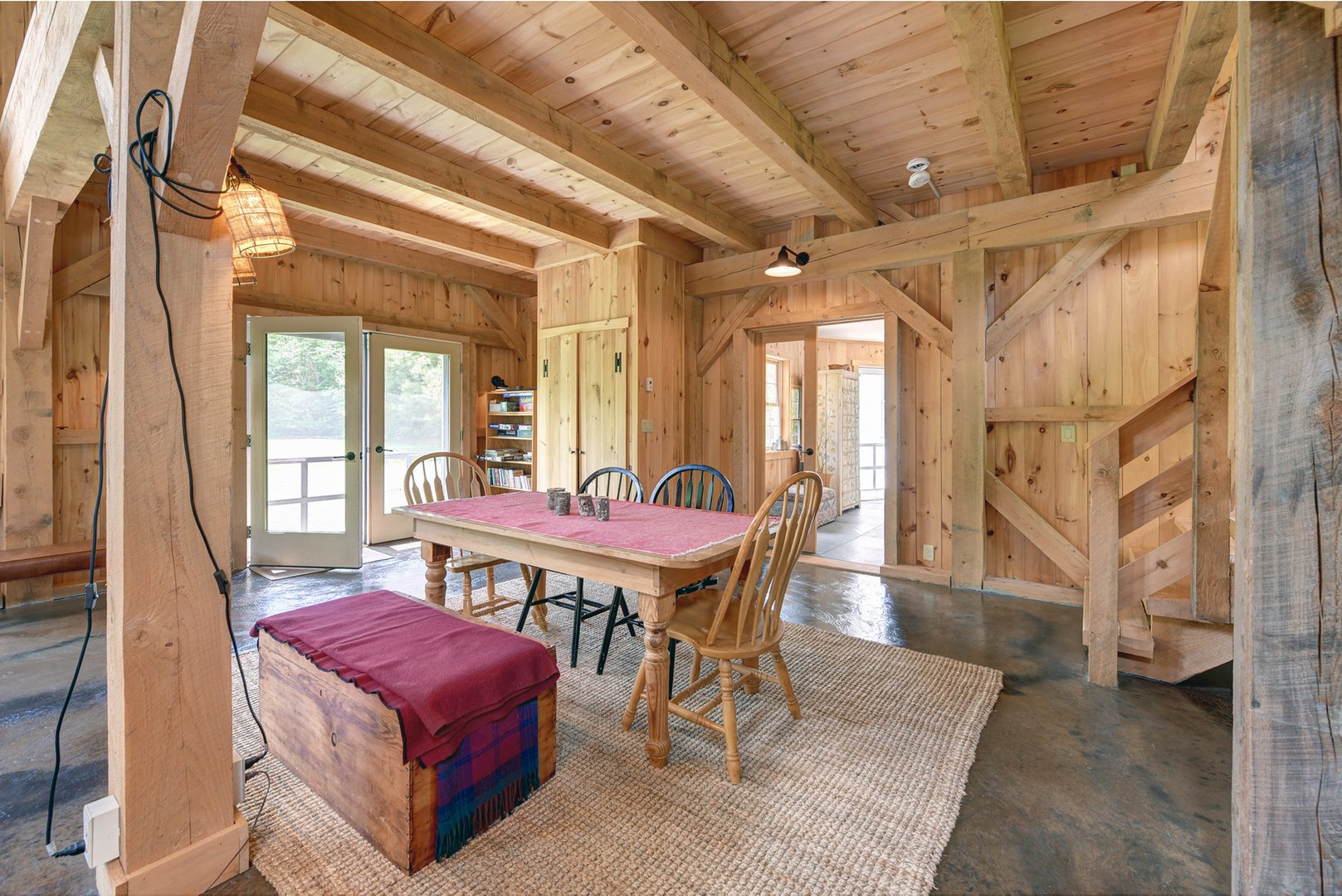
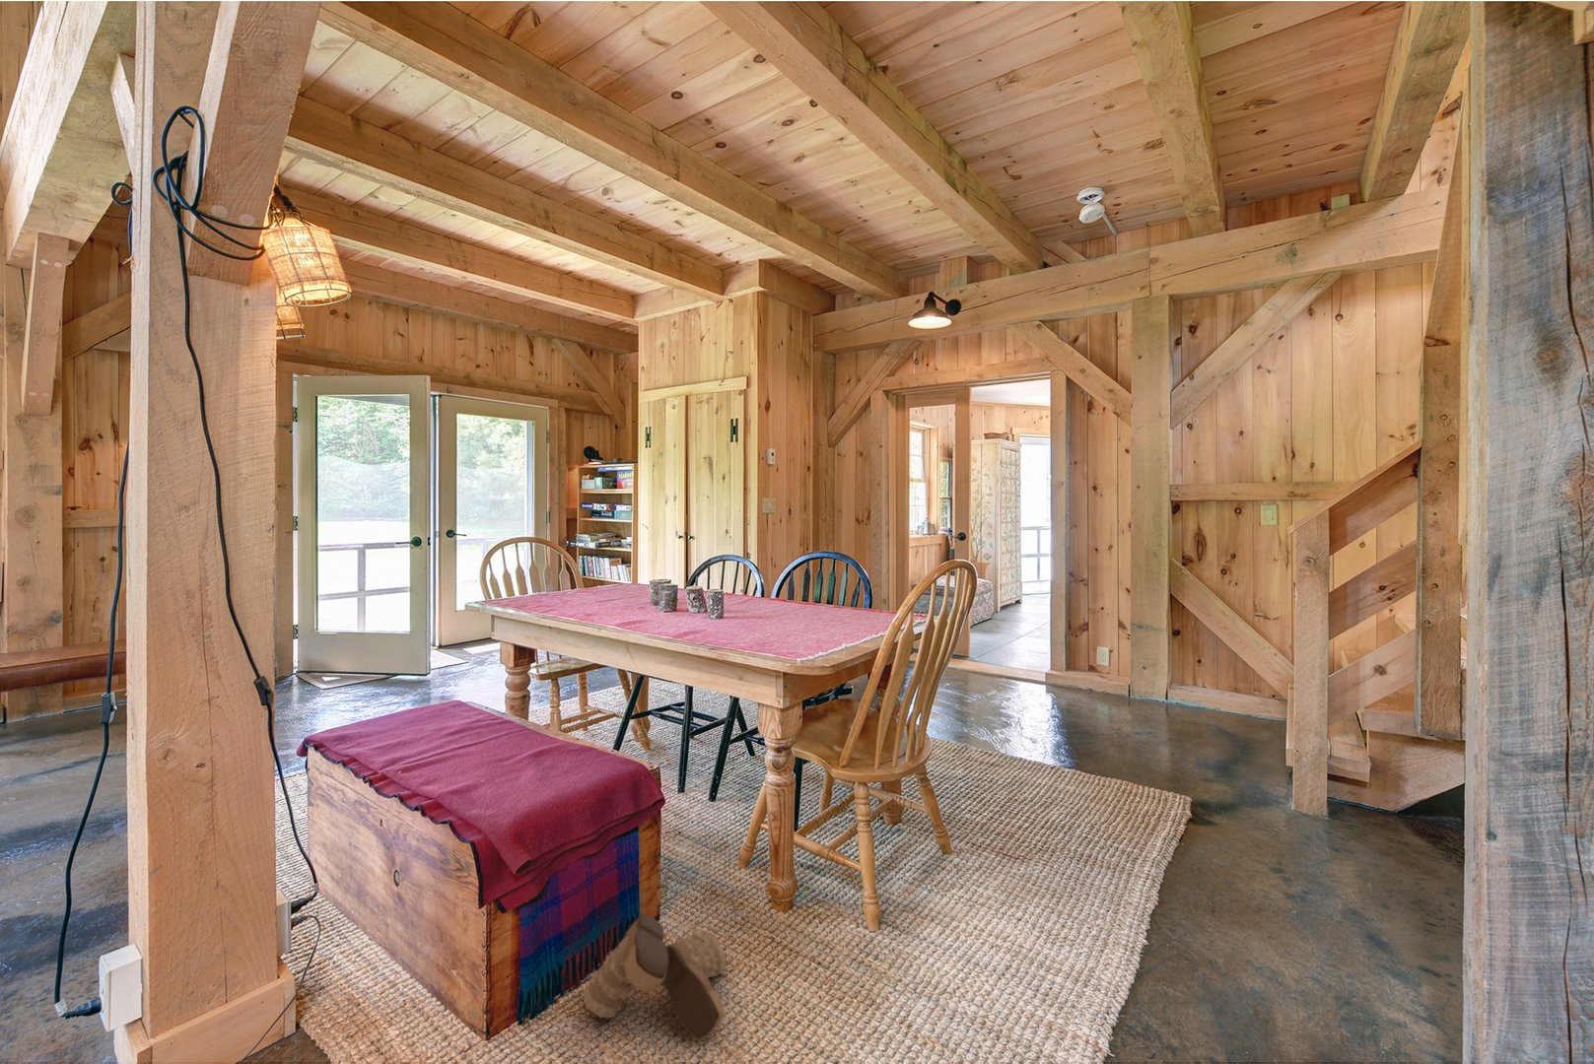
+ boots [582,912,727,1043]
